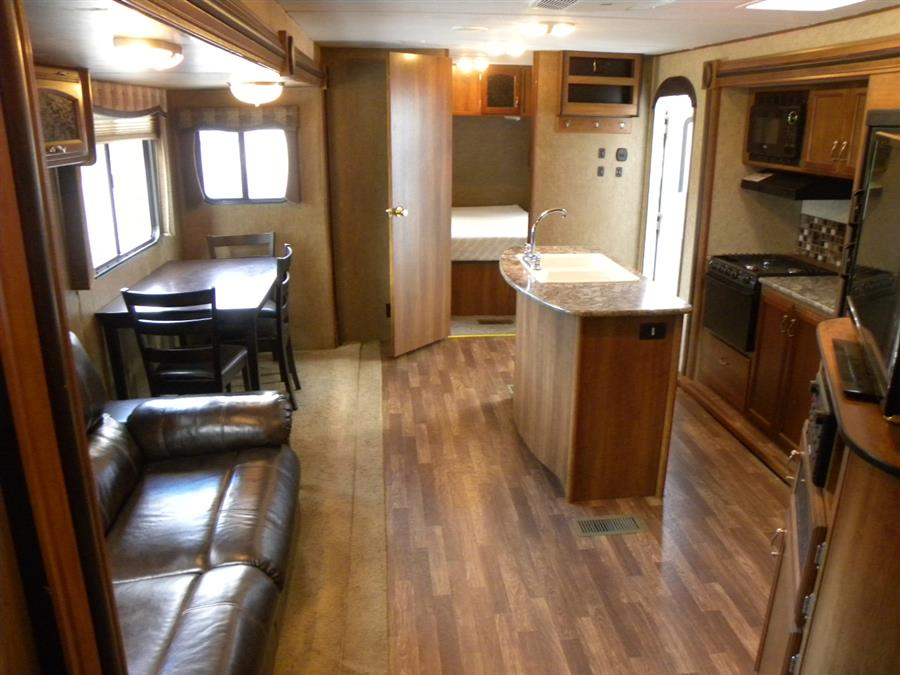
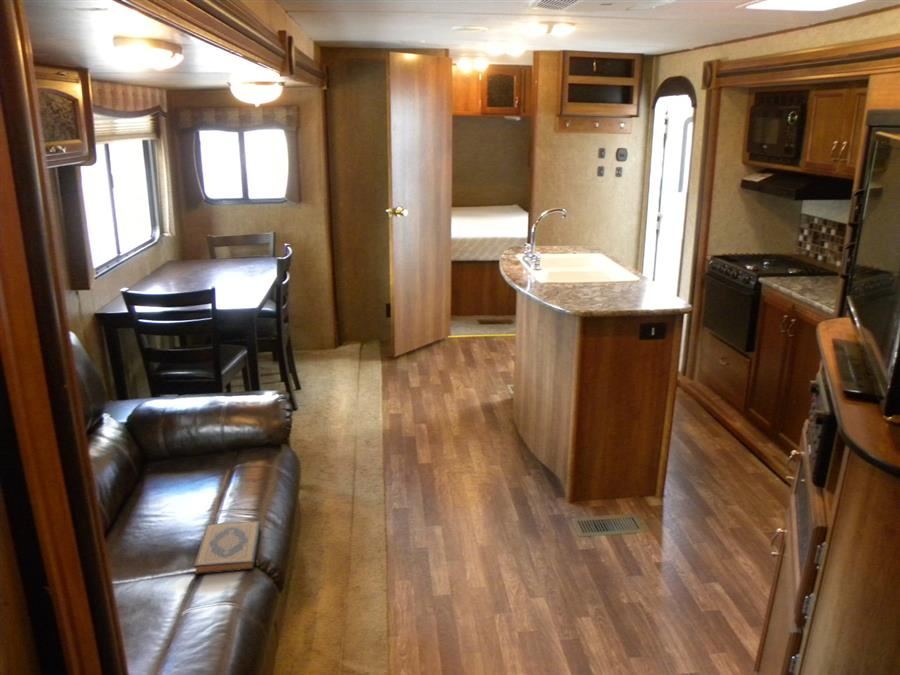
+ hardback book [193,520,261,576]
